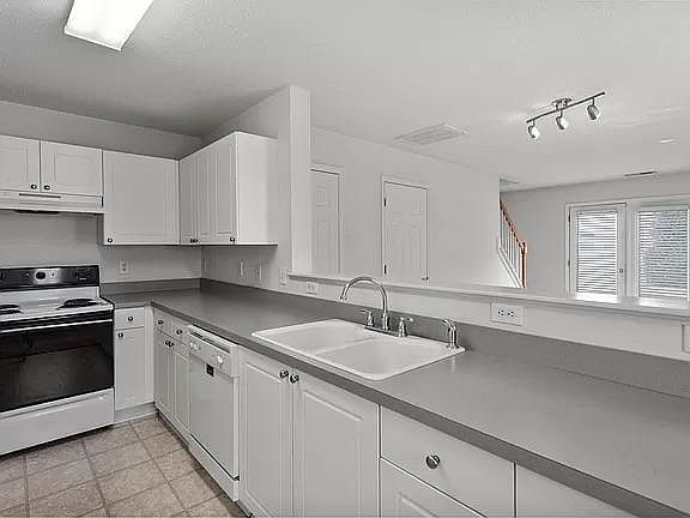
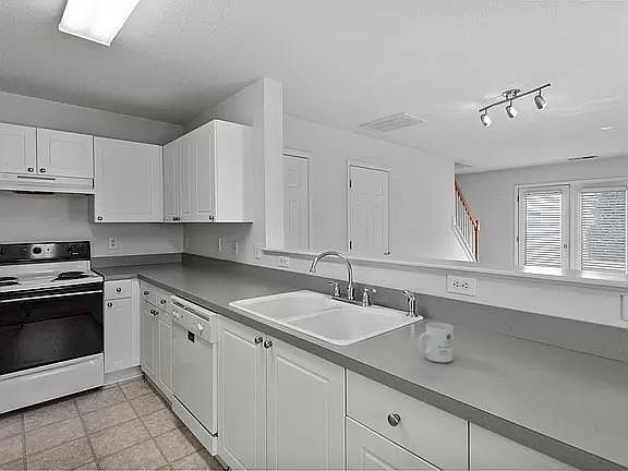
+ mug [418,322,455,363]
